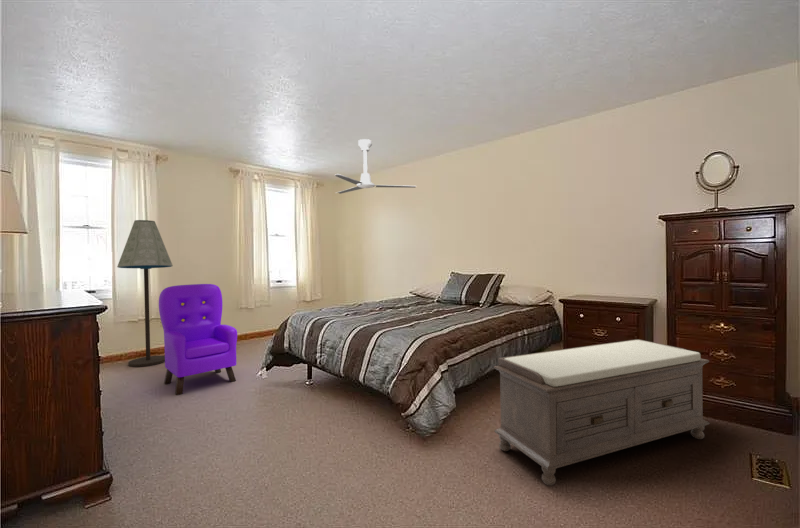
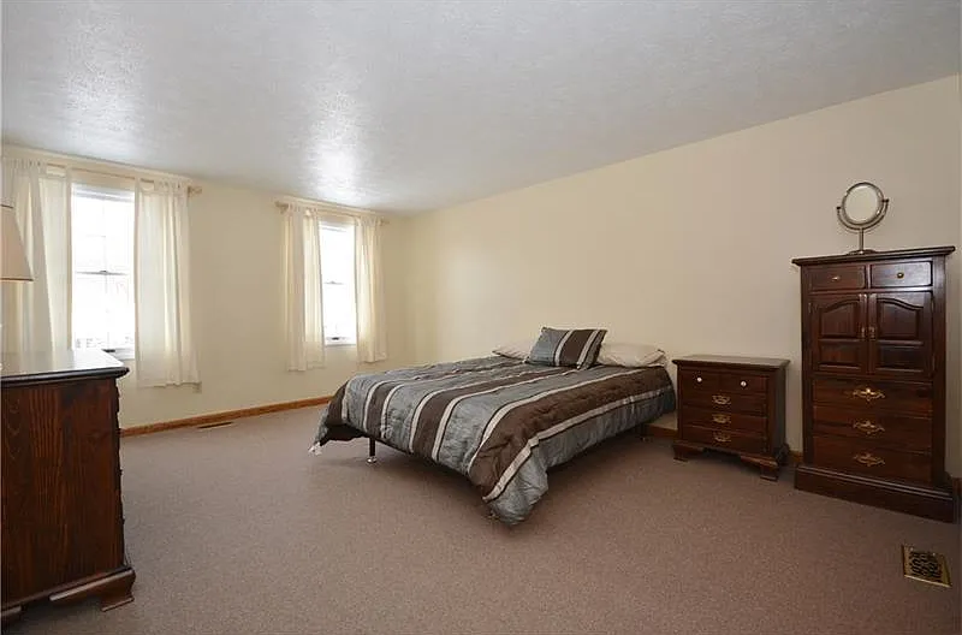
- floor lamp [116,219,174,368]
- armchair [158,283,238,396]
- ceiling fan [334,138,417,195]
- bench [493,338,711,486]
